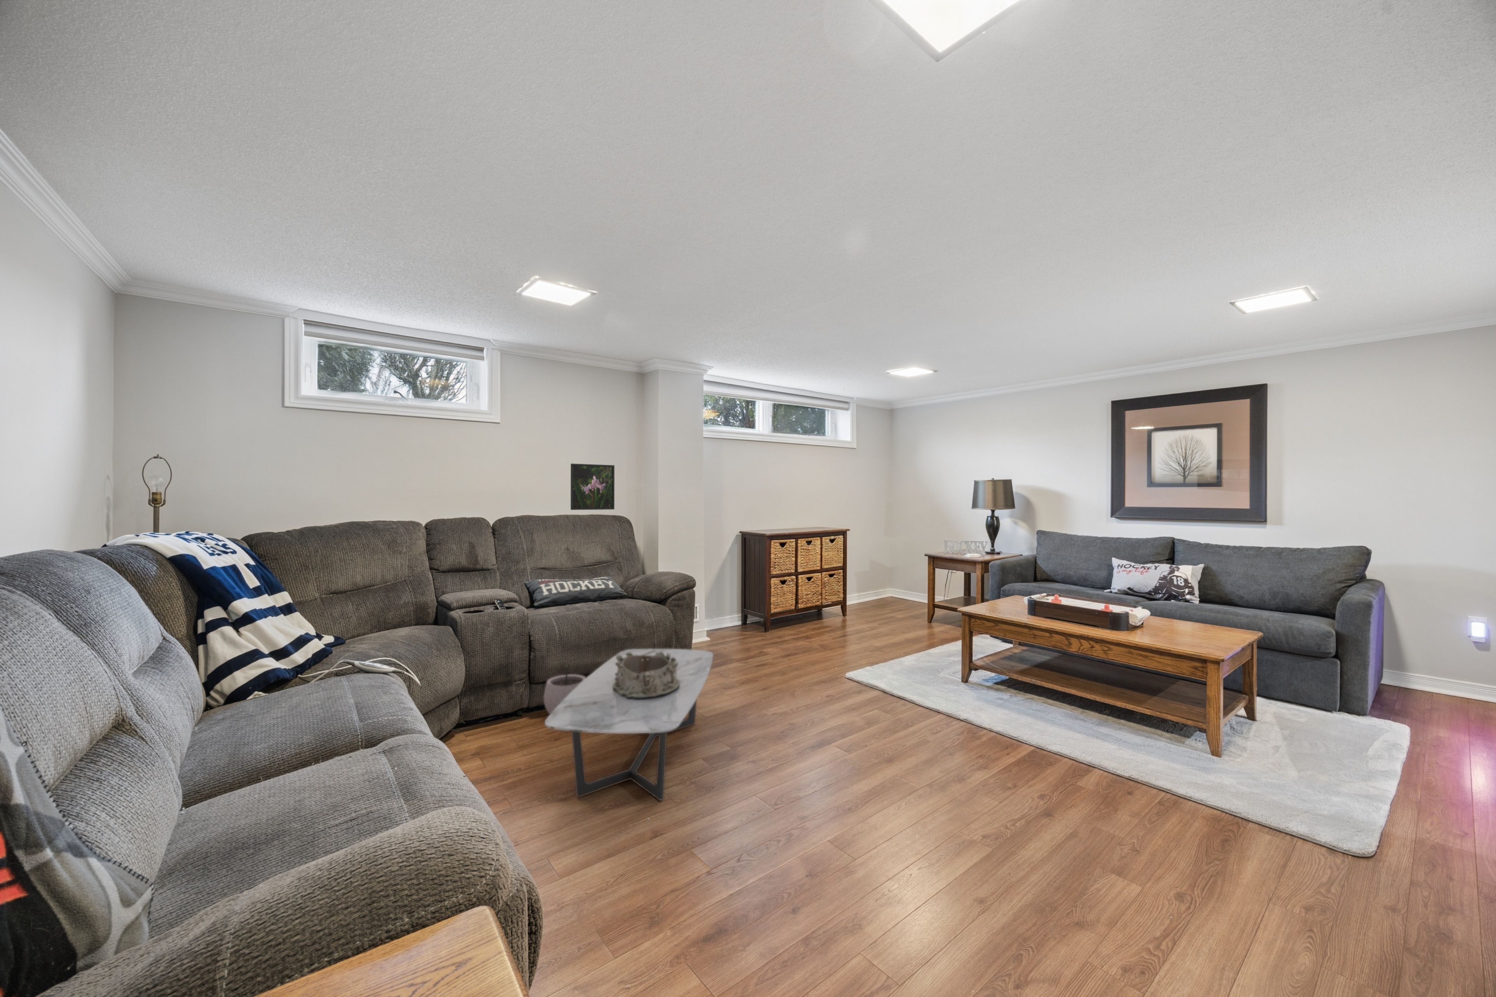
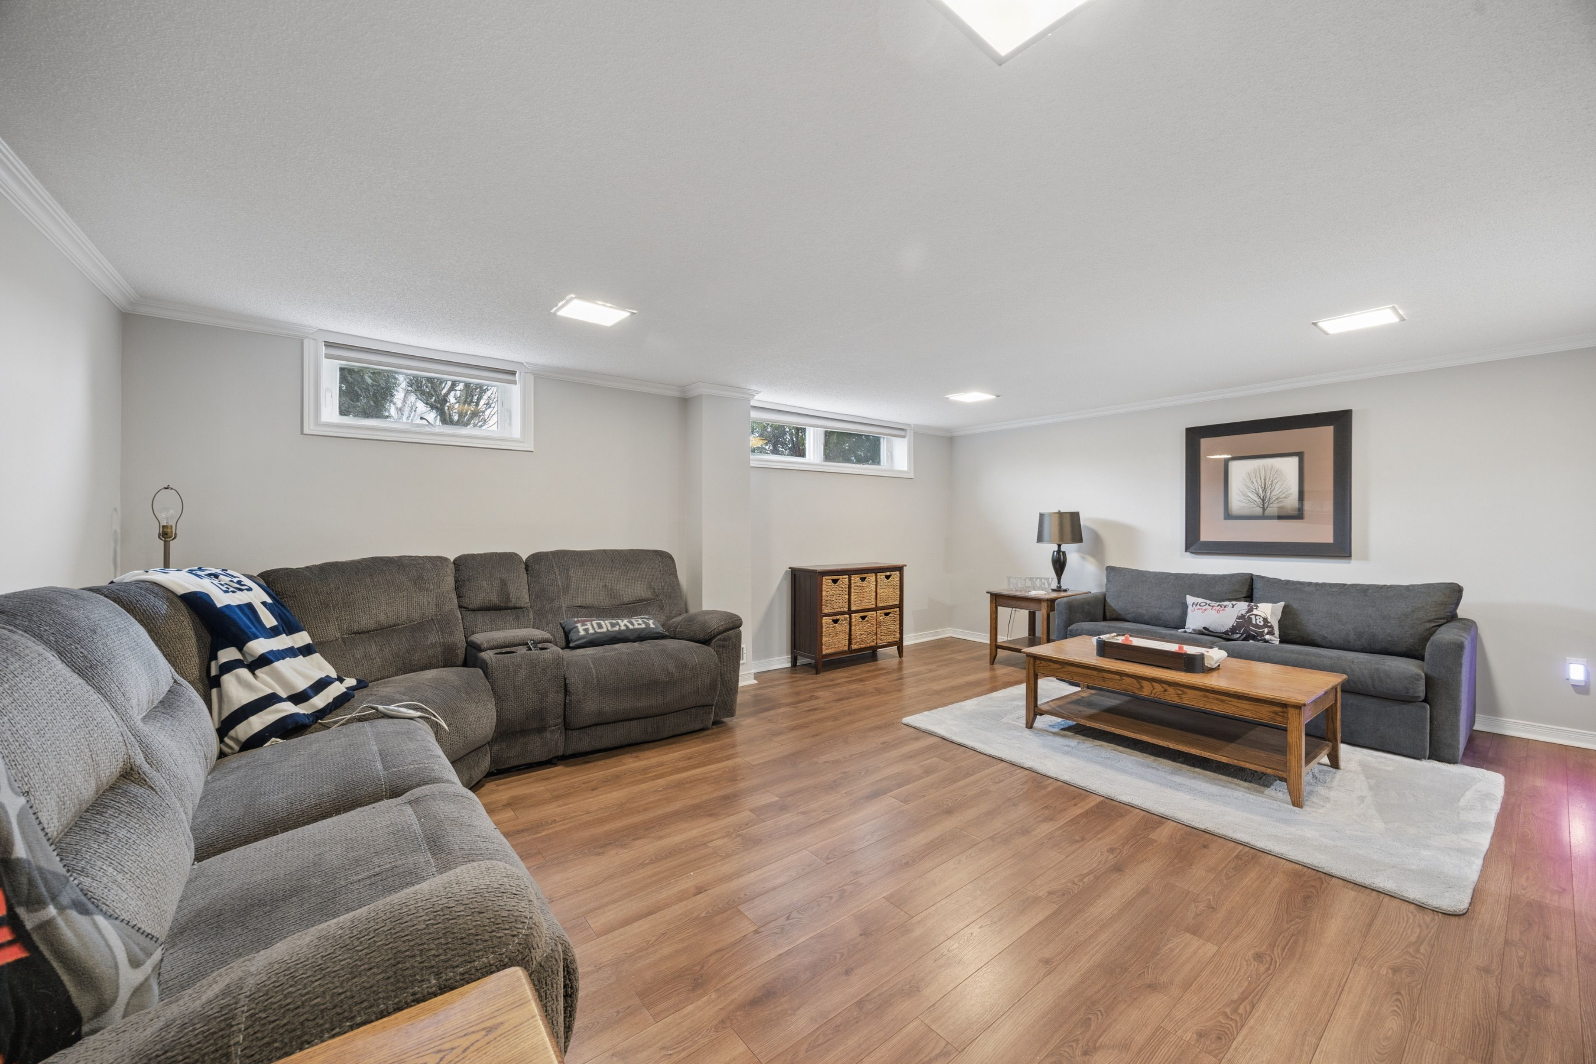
- plant pot [543,662,585,714]
- coffee table [544,648,713,801]
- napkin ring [612,652,680,700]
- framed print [570,463,614,510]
